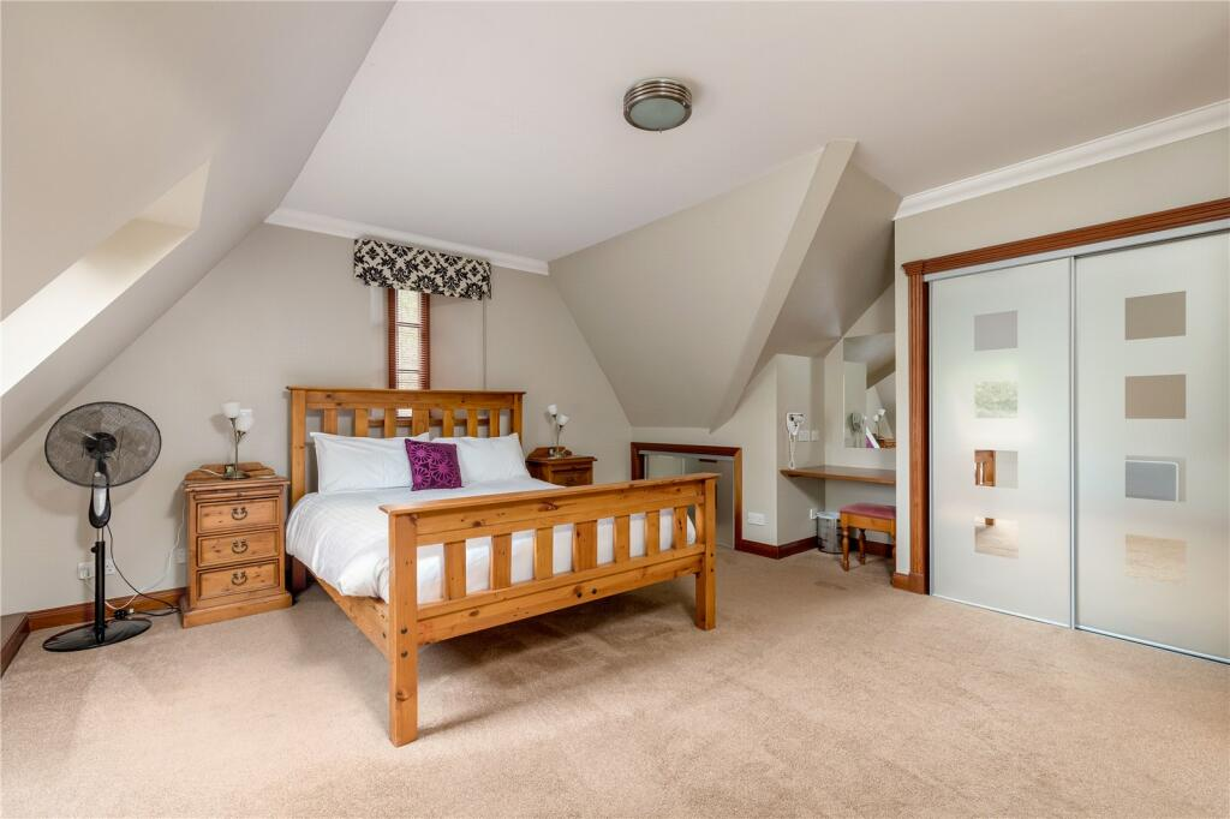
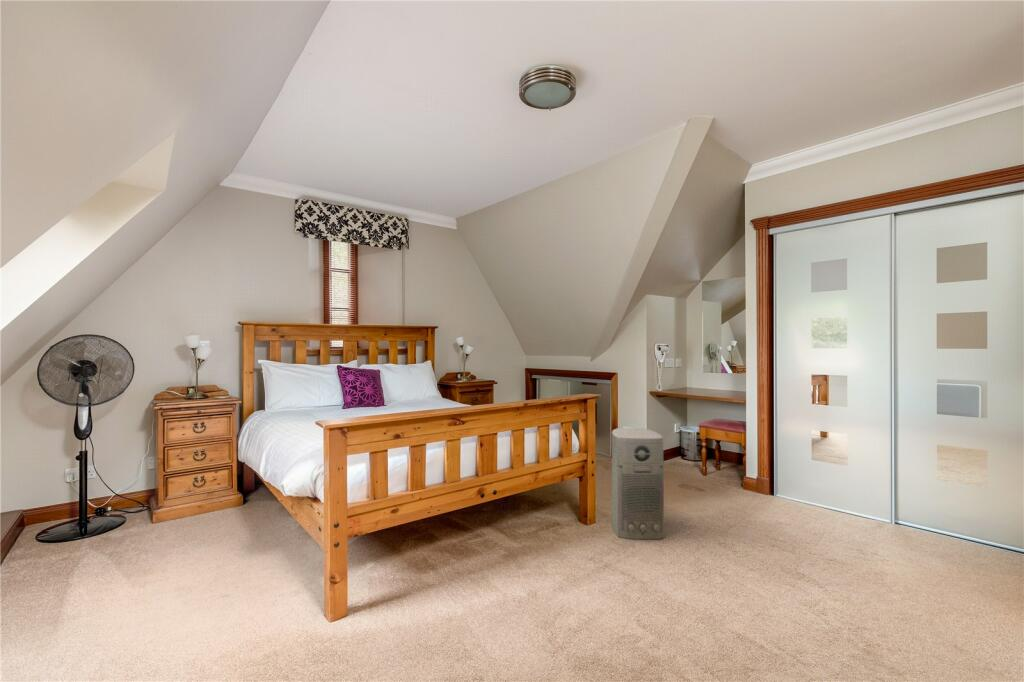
+ air purifier [611,427,665,540]
